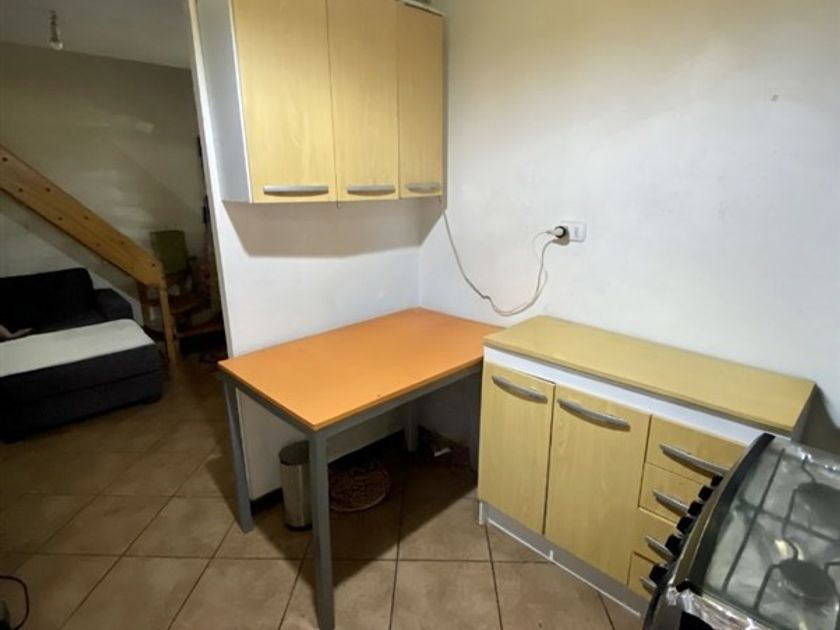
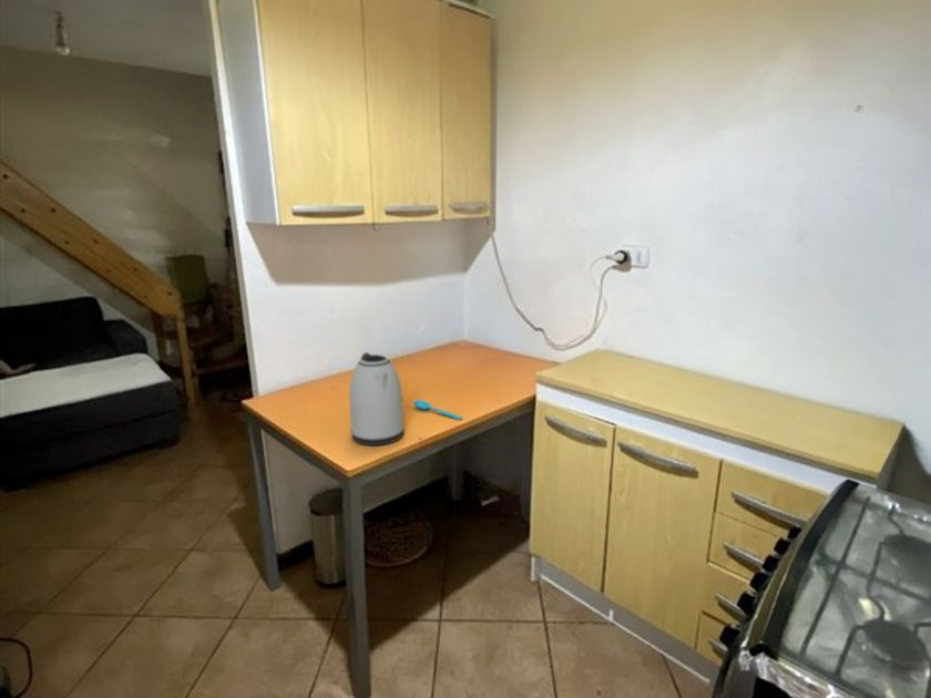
+ spoon [412,399,463,421]
+ kettle [348,351,406,446]
